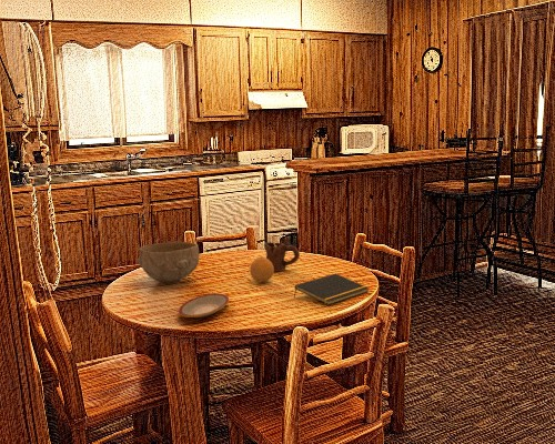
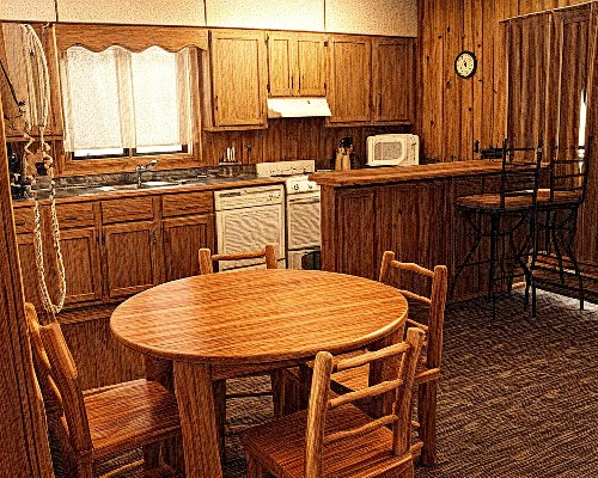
- notepad [293,273,371,306]
- mug [263,241,301,272]
- fruit [249,256,275,283]
- plate [178,292,230,319]
- bowl [134,241,200,284]
